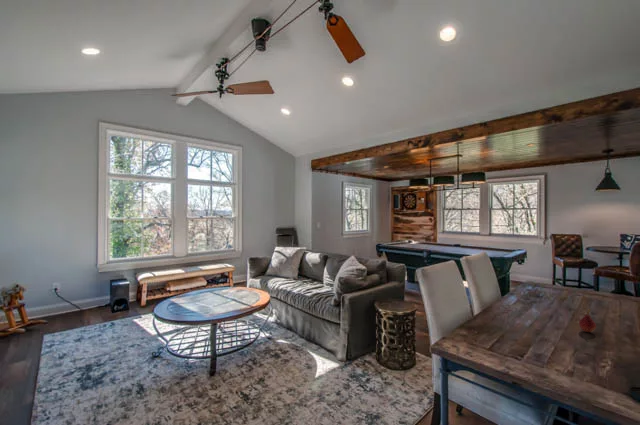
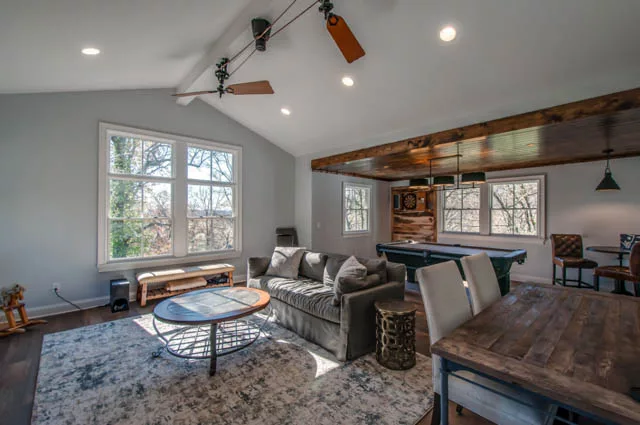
- fruit [578,308,597,333]
